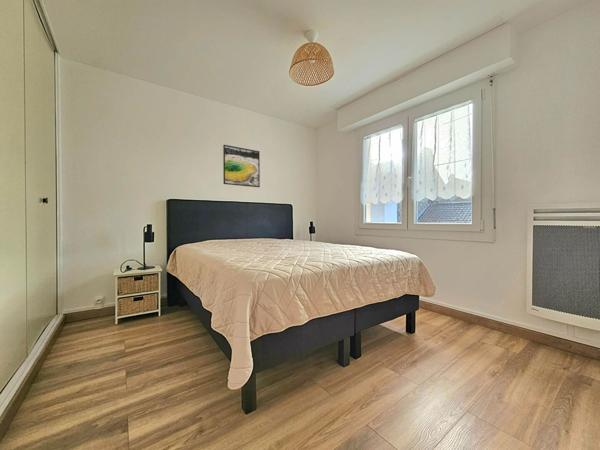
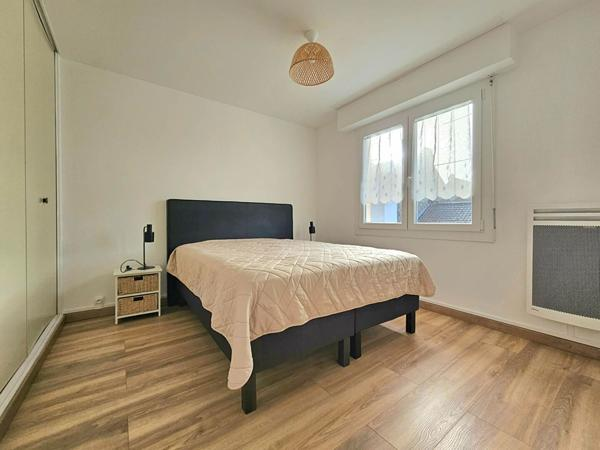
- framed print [222,144,261,188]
